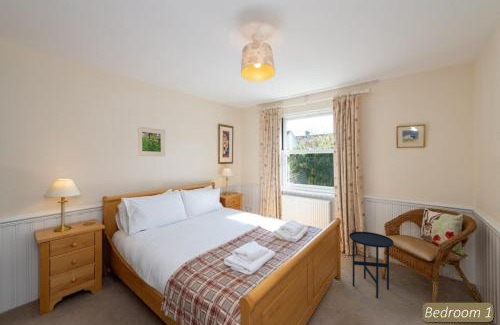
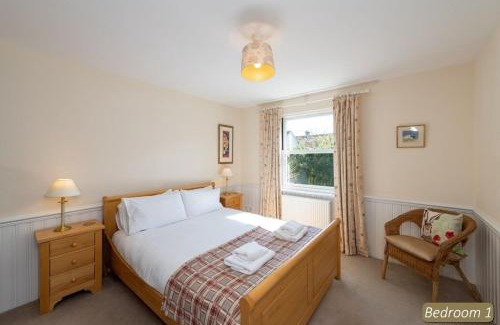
- side table [348,231,395,299]
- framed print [136,126,166,157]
